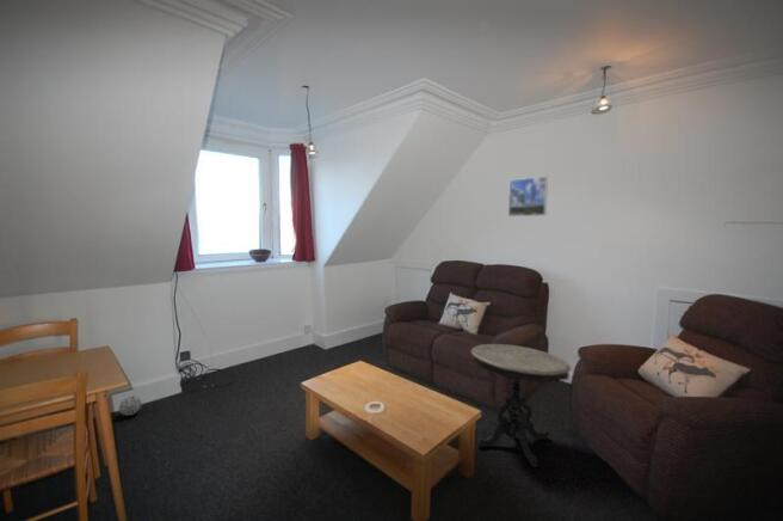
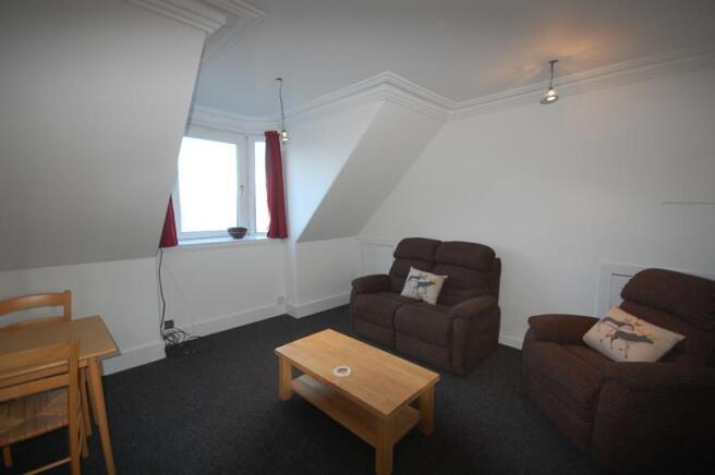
- side table [470,343,572,468]
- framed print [507,176,549,217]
- decorative ball [118,394,143,417]
